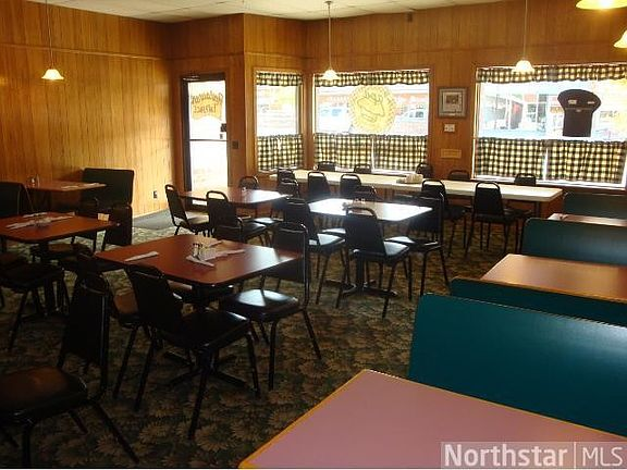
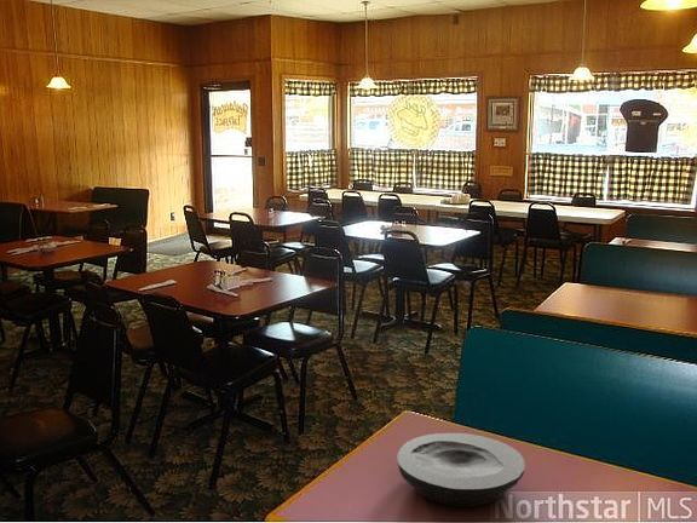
+ plate [396,432,526,508]
